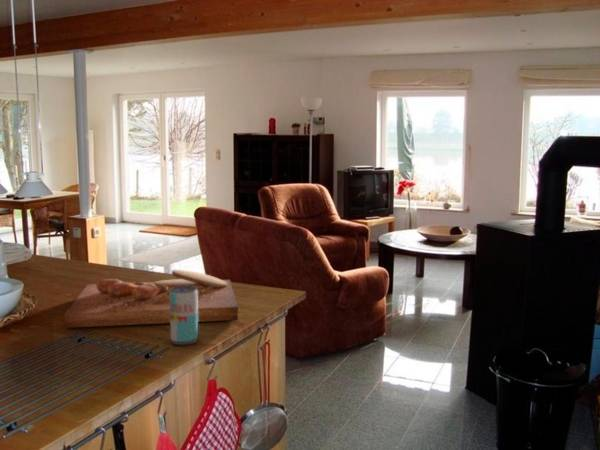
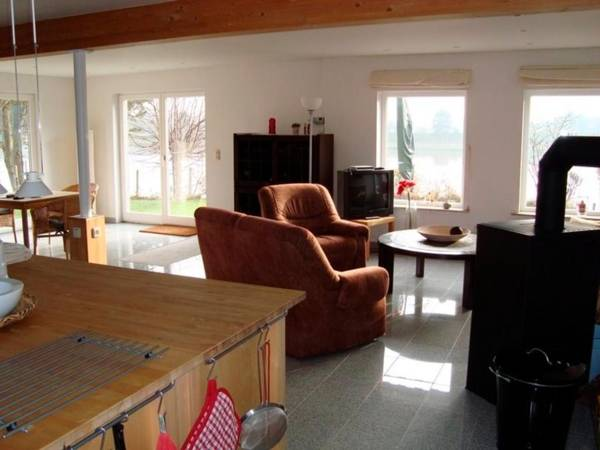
- cutting board [63,269,239,329]
- beverage can [169,286,199,346]
